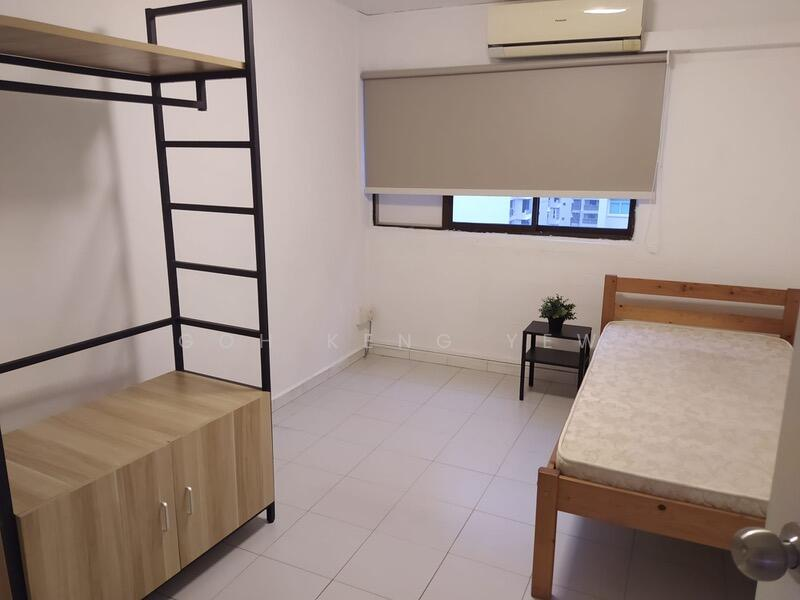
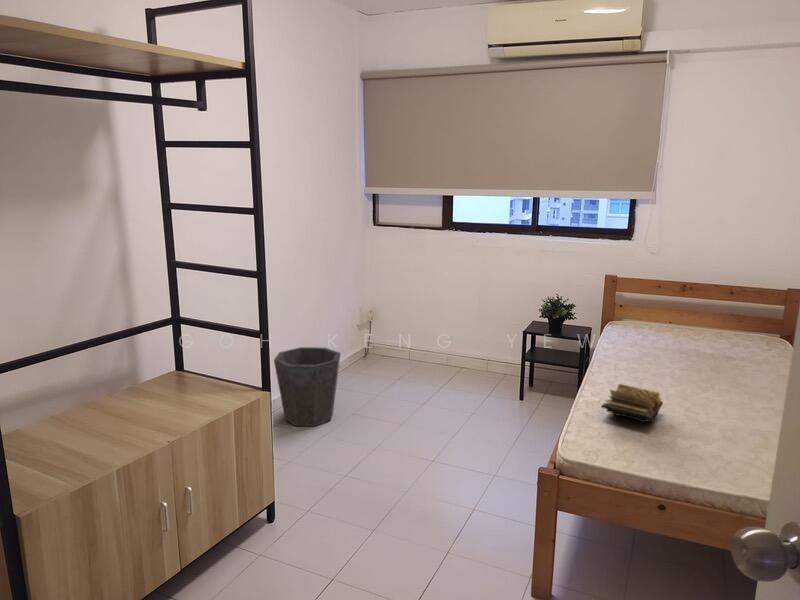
+ waste bin [273,346,342,427]
+ book [600,383,664,424]
